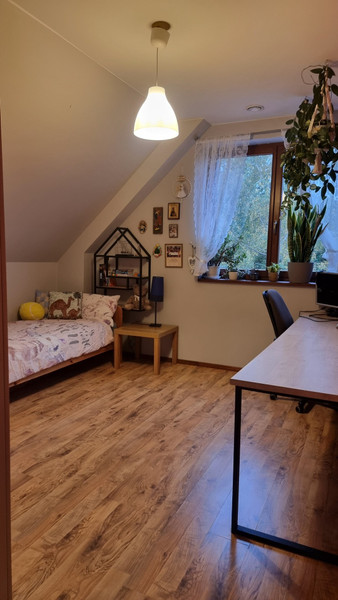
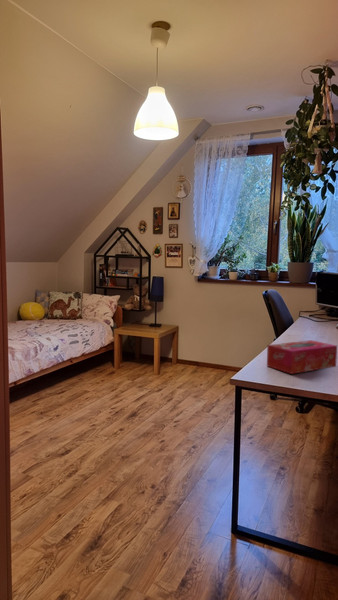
+ tissue box [266,339,338,375]
